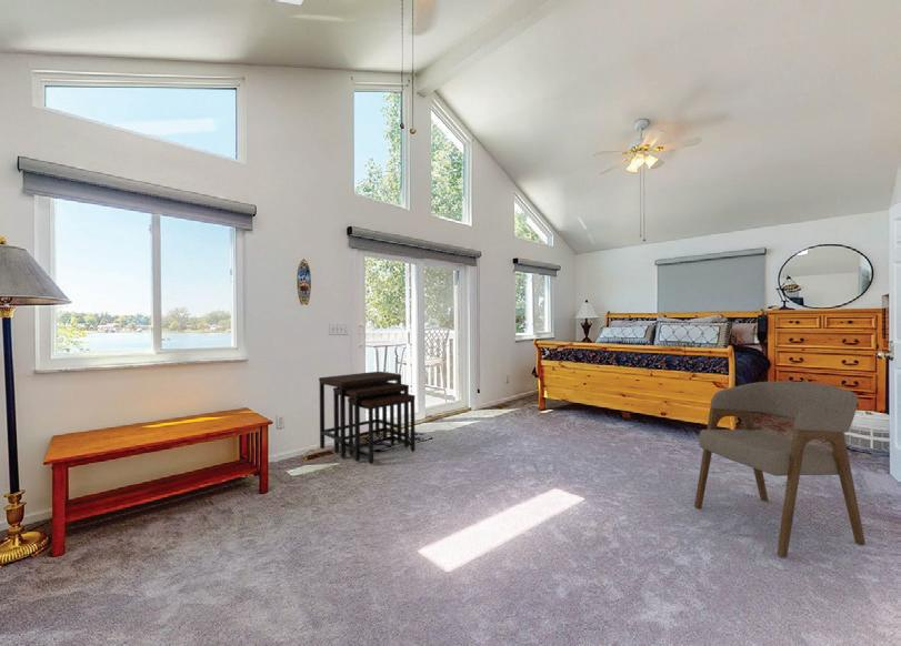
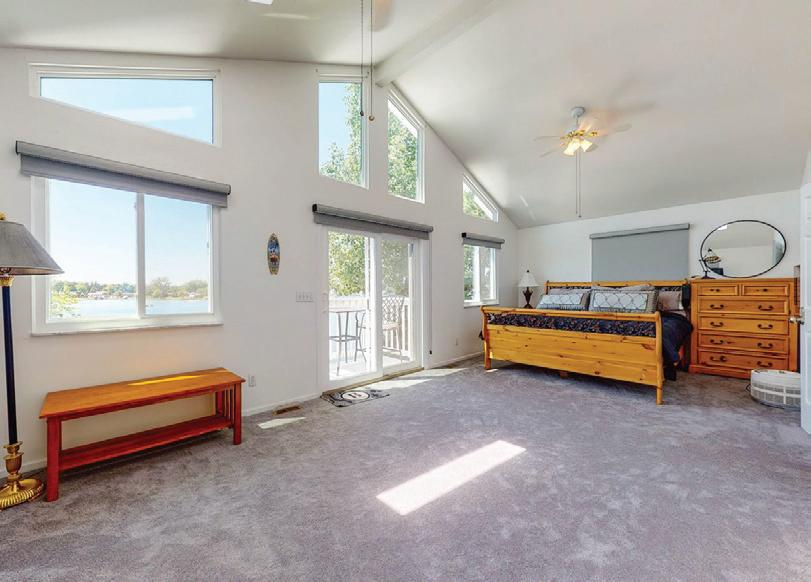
- desk [318,371,417,465]
- armchair [693,381,867,557]
